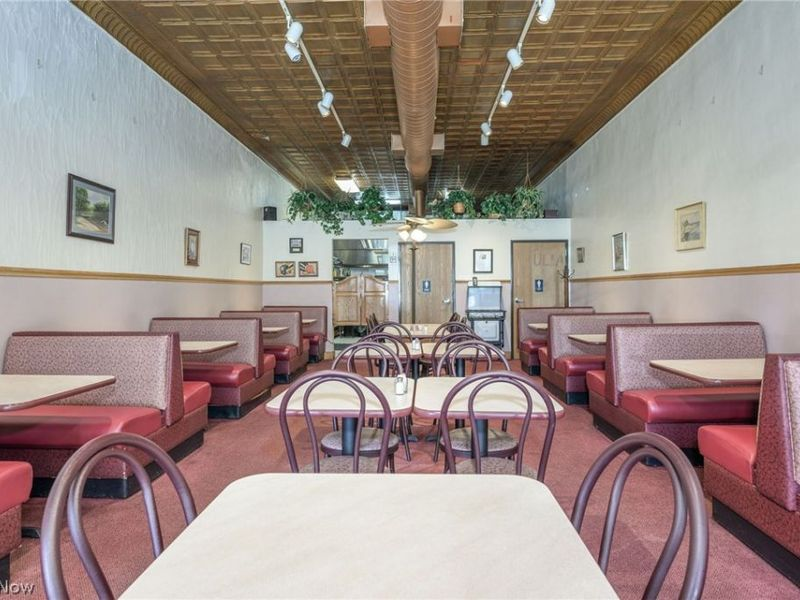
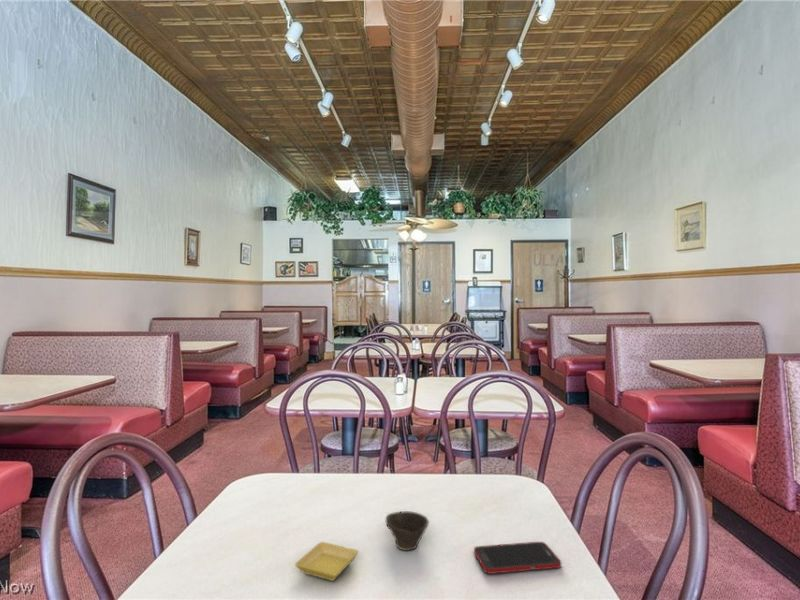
+ cell phone [473,541,562,575]
+ cup [385,510,430,552]
+ saucer [294,541,359,582]
